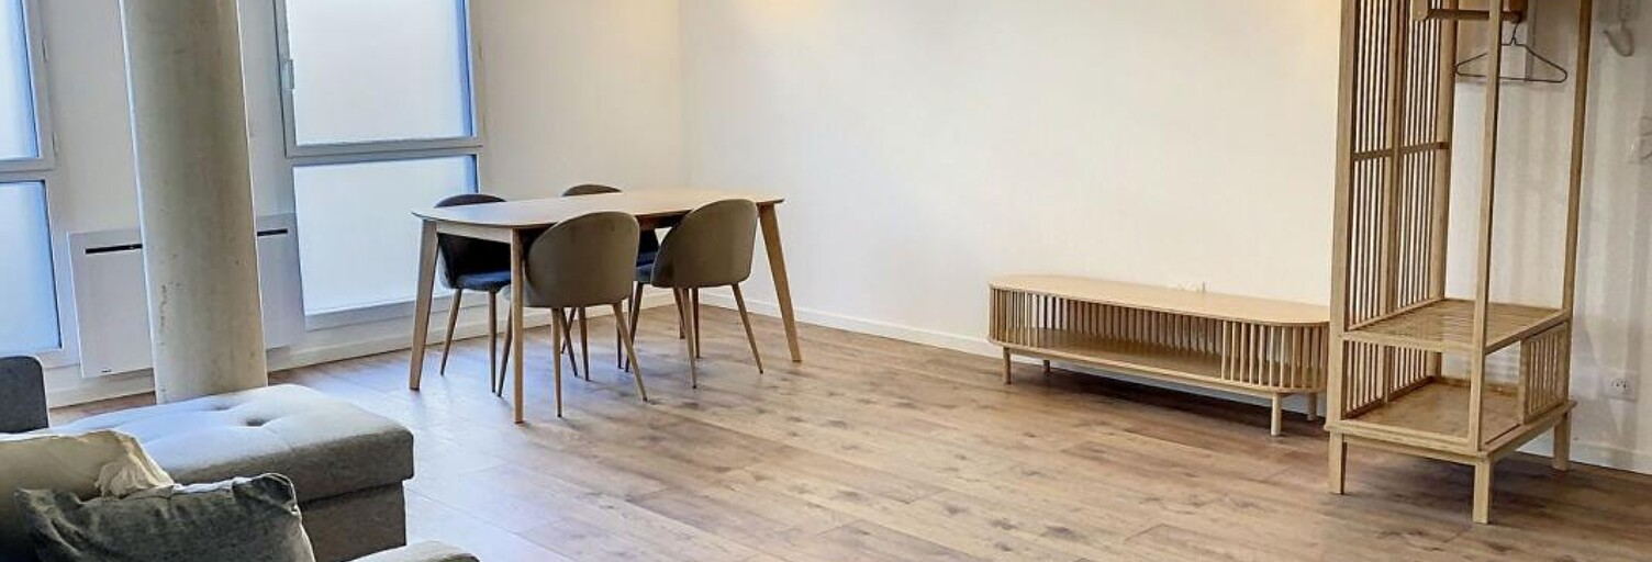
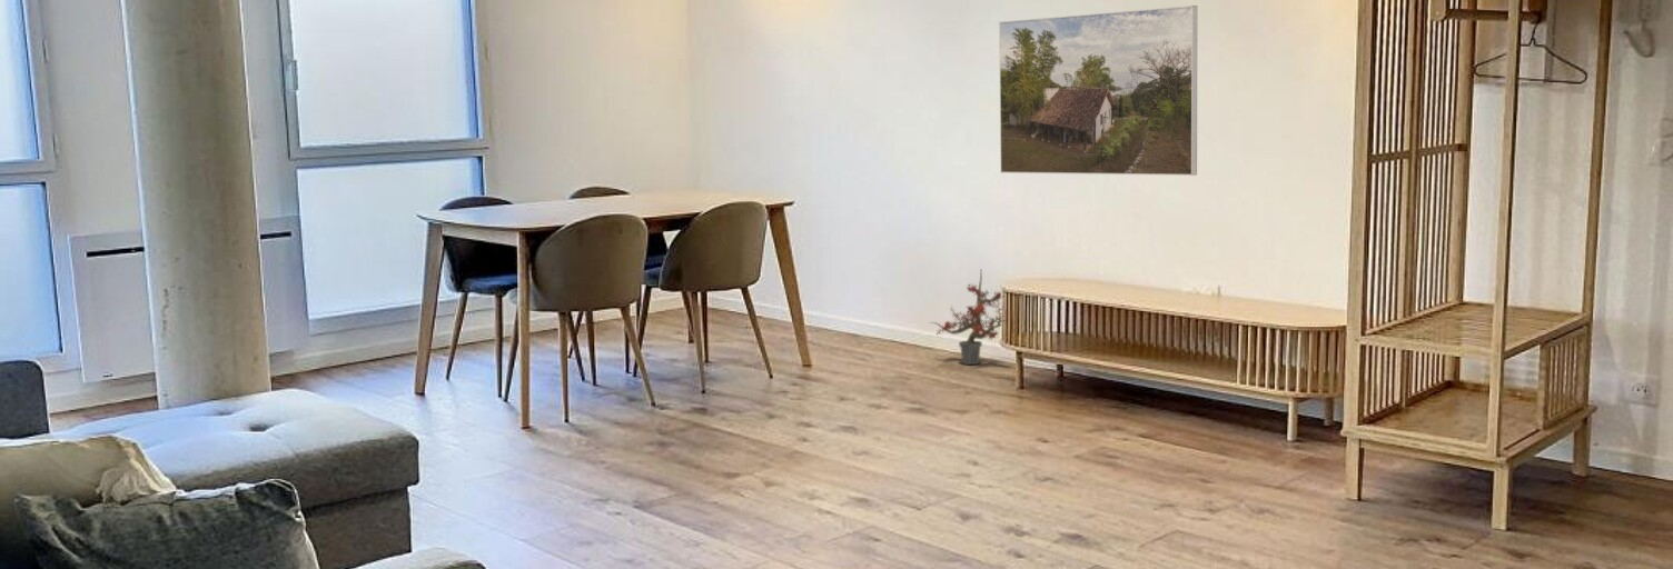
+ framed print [998,4,1199,177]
+ potted plant [928,270,1003,366]
